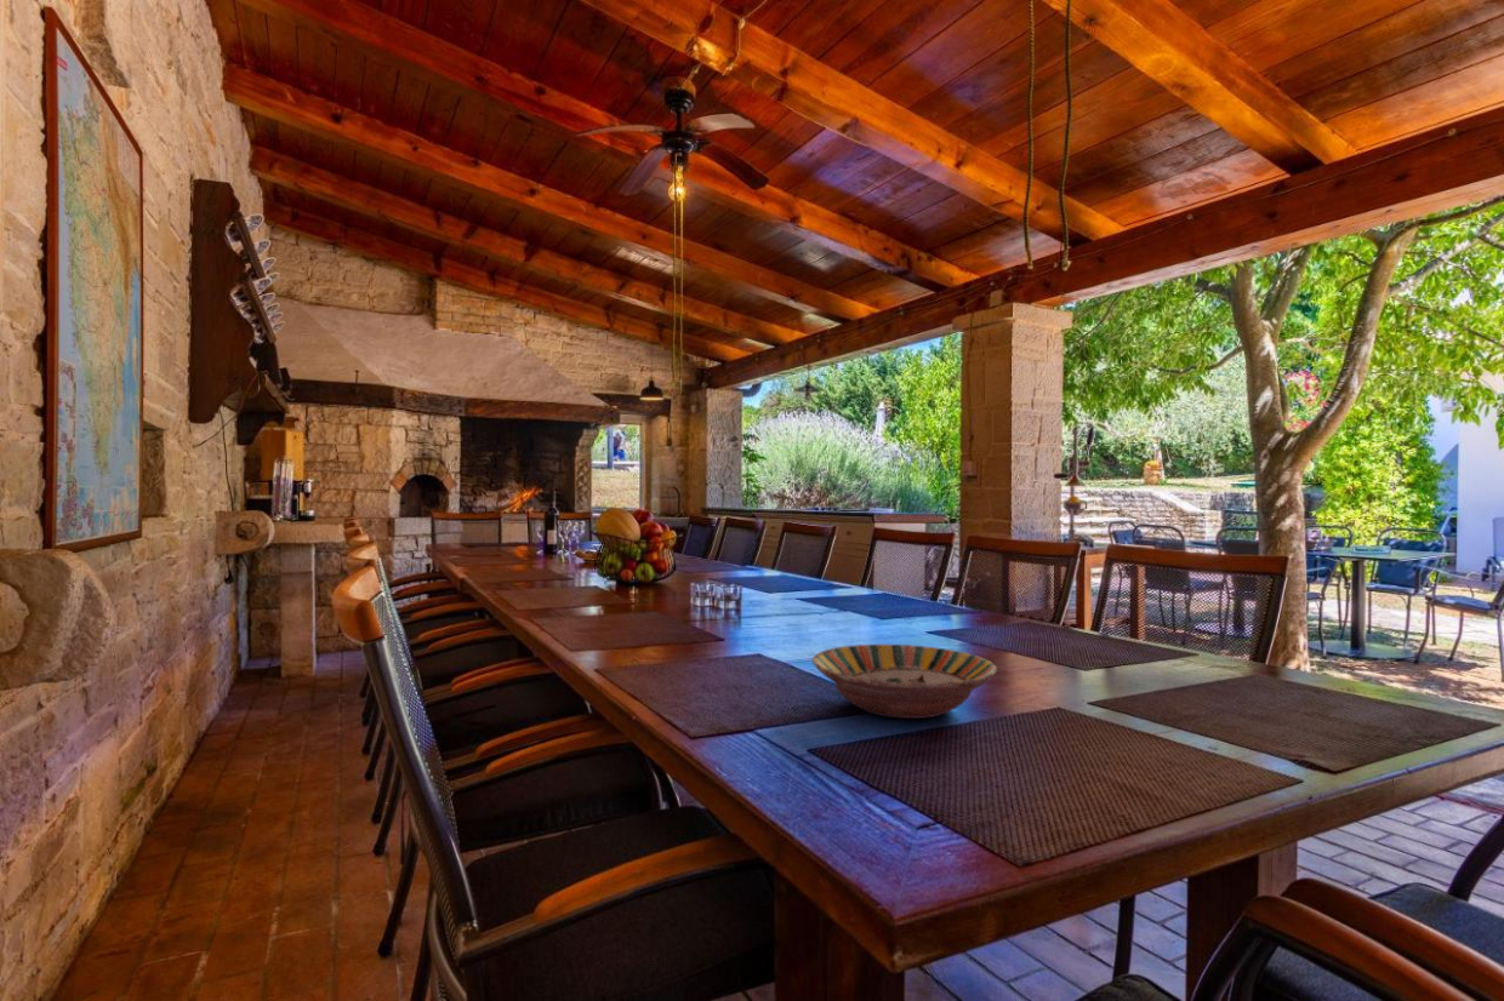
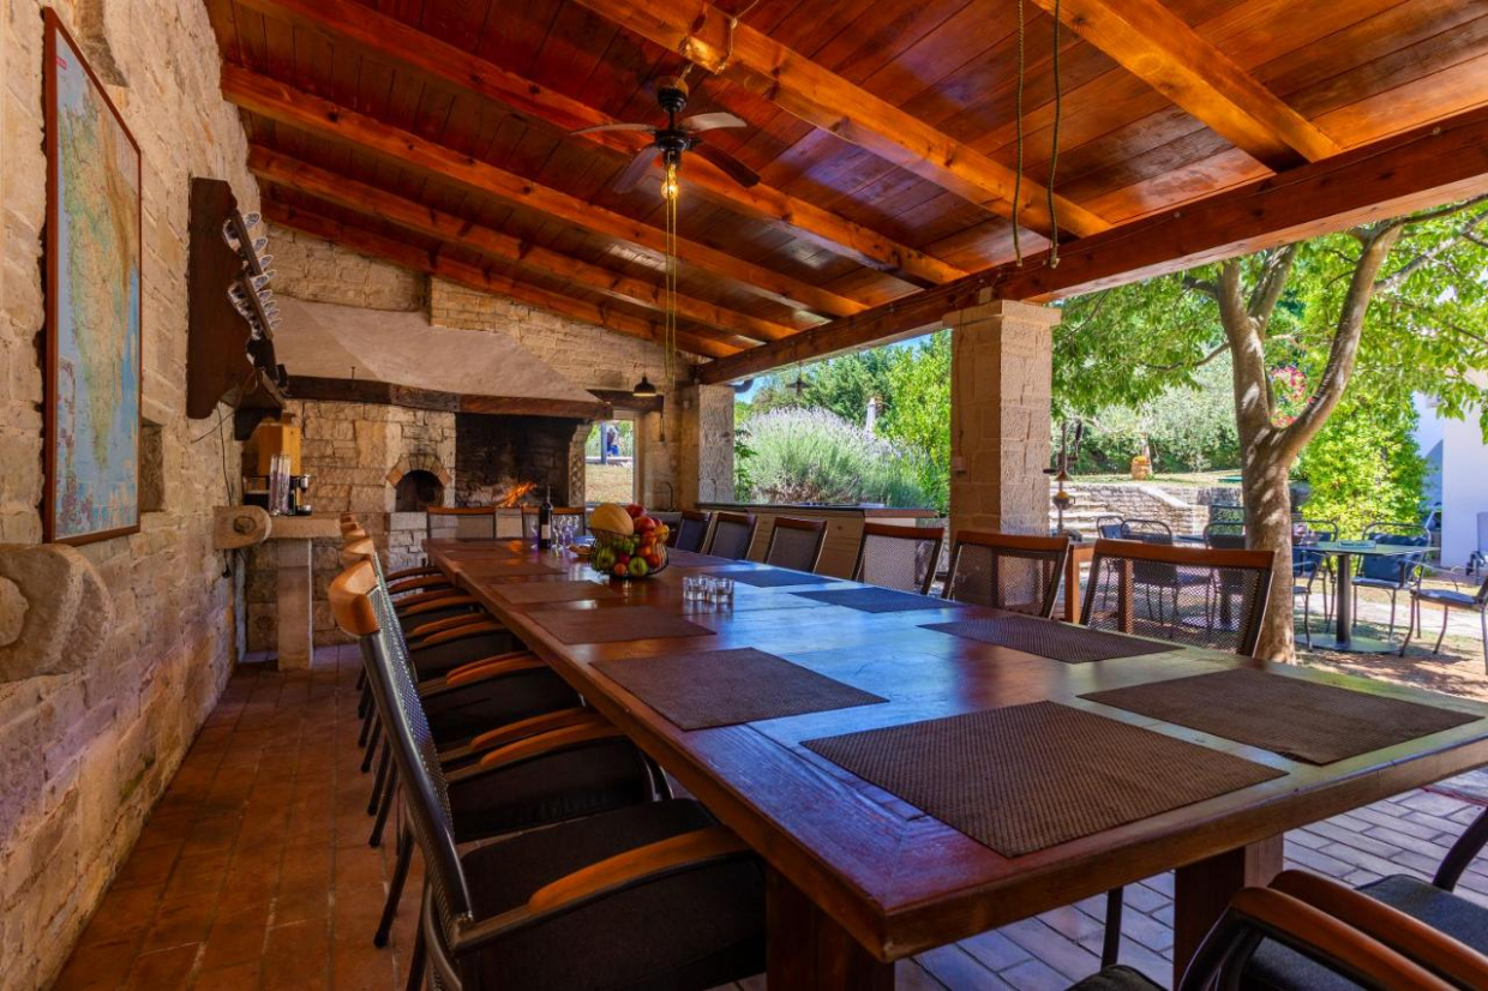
- serving bowl [811,644,998,720]
